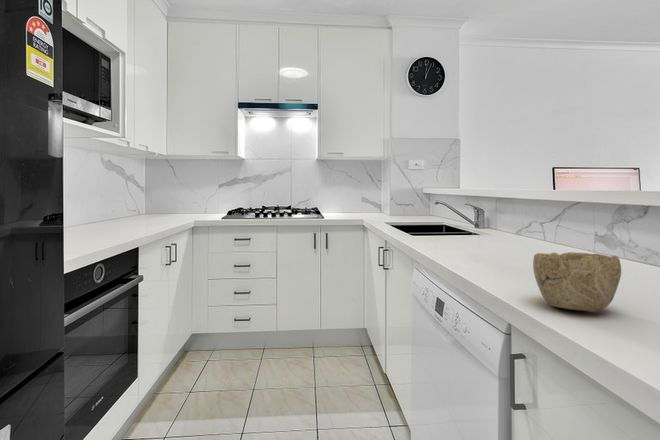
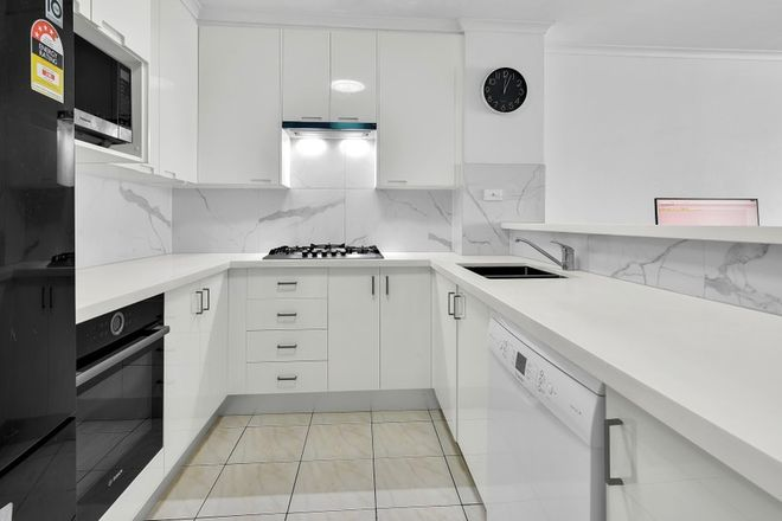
- bowl [532,251,622,312]
